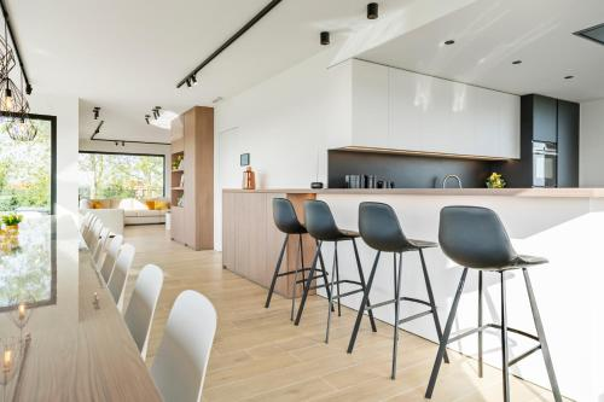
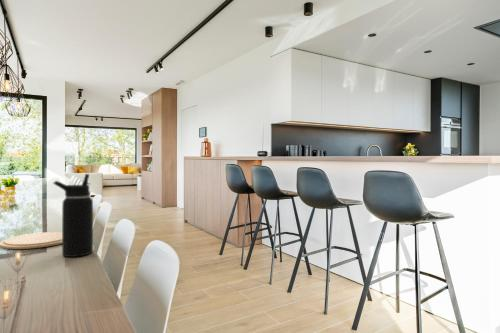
+ water bottle [52,173,94,258]
+ plate [0,231,62,250]
